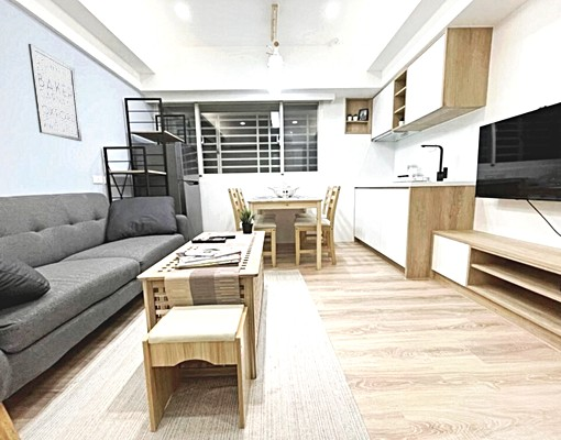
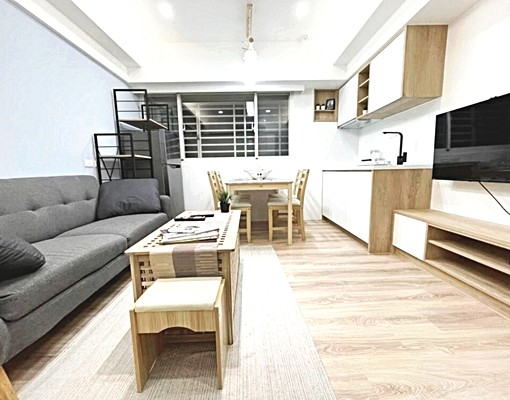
- wall art [28,43,82,142]
